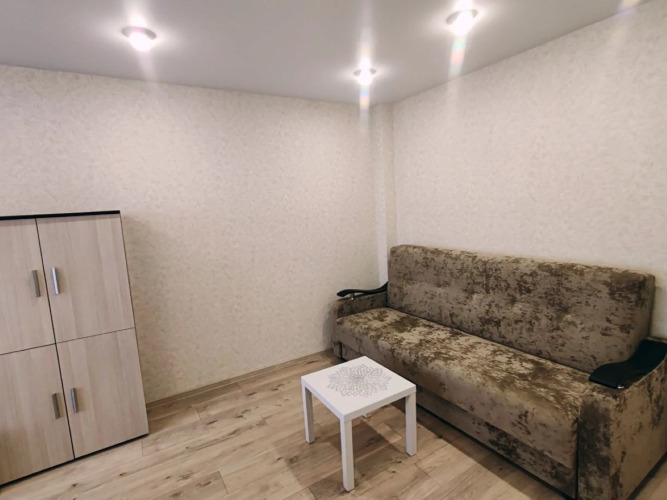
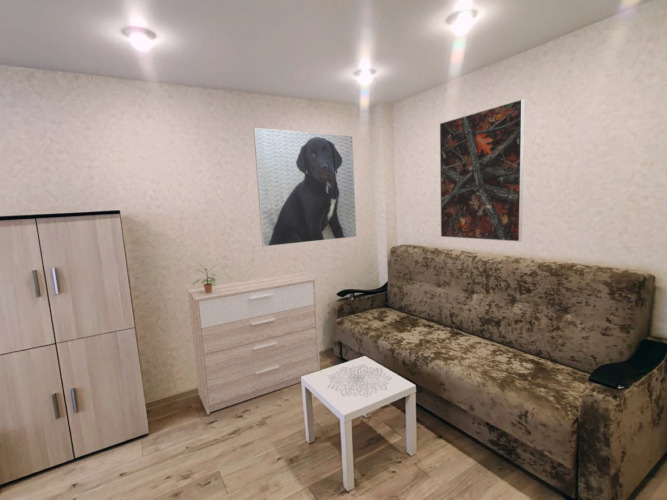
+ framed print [439,98,525,242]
+ sideboard [186,272,321,416]
+ potted plant [192,261,220,293]
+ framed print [253,127,358,248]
